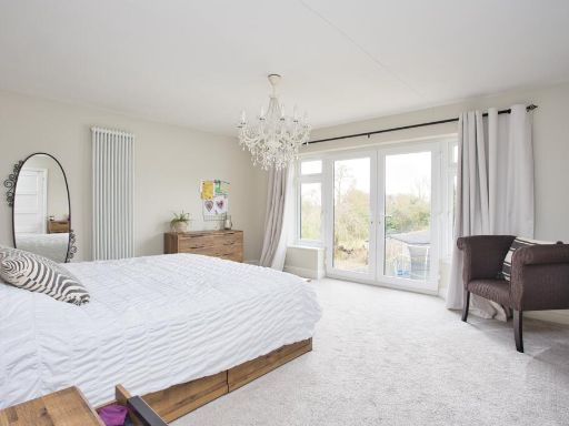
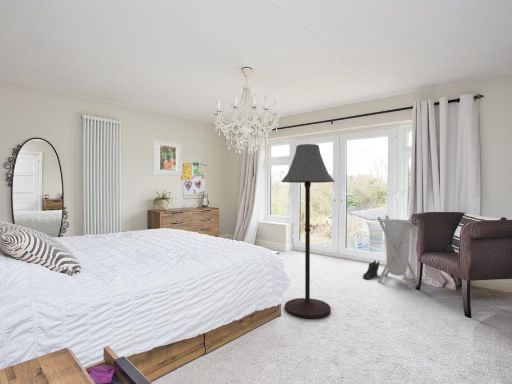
+ laundry hamper [377,214,417,289]
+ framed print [151,138,183,177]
+ sneaker [362,259,380,280]
+ floor lamp [280,143,336,319]
